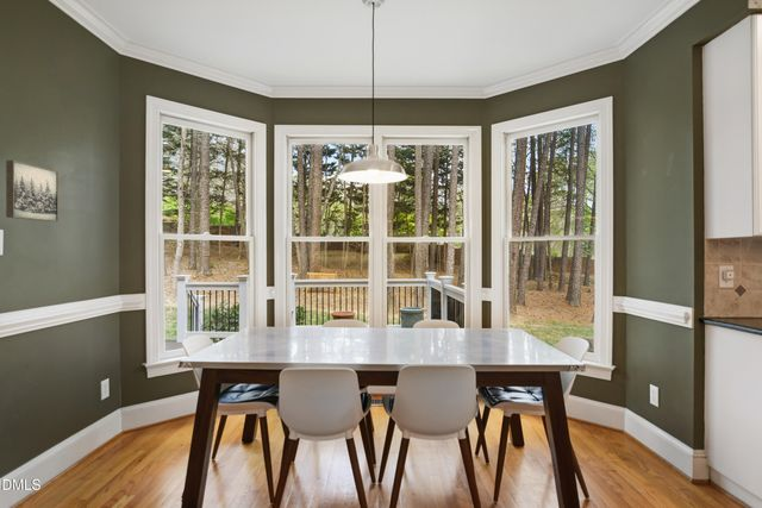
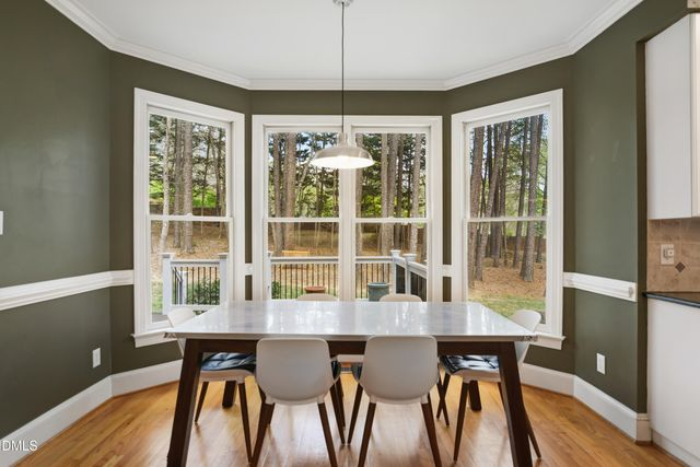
- wall art [5,159,60,222]
